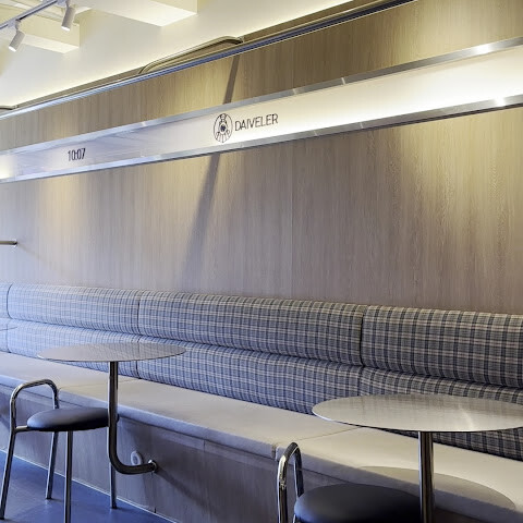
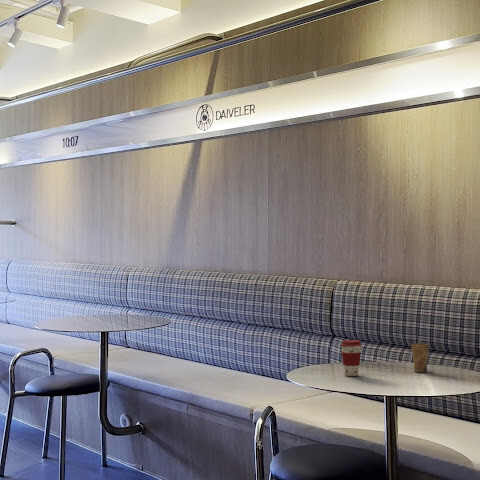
+ coffee cup [340,339,363,377]
+ cup [411,336,430,373]
